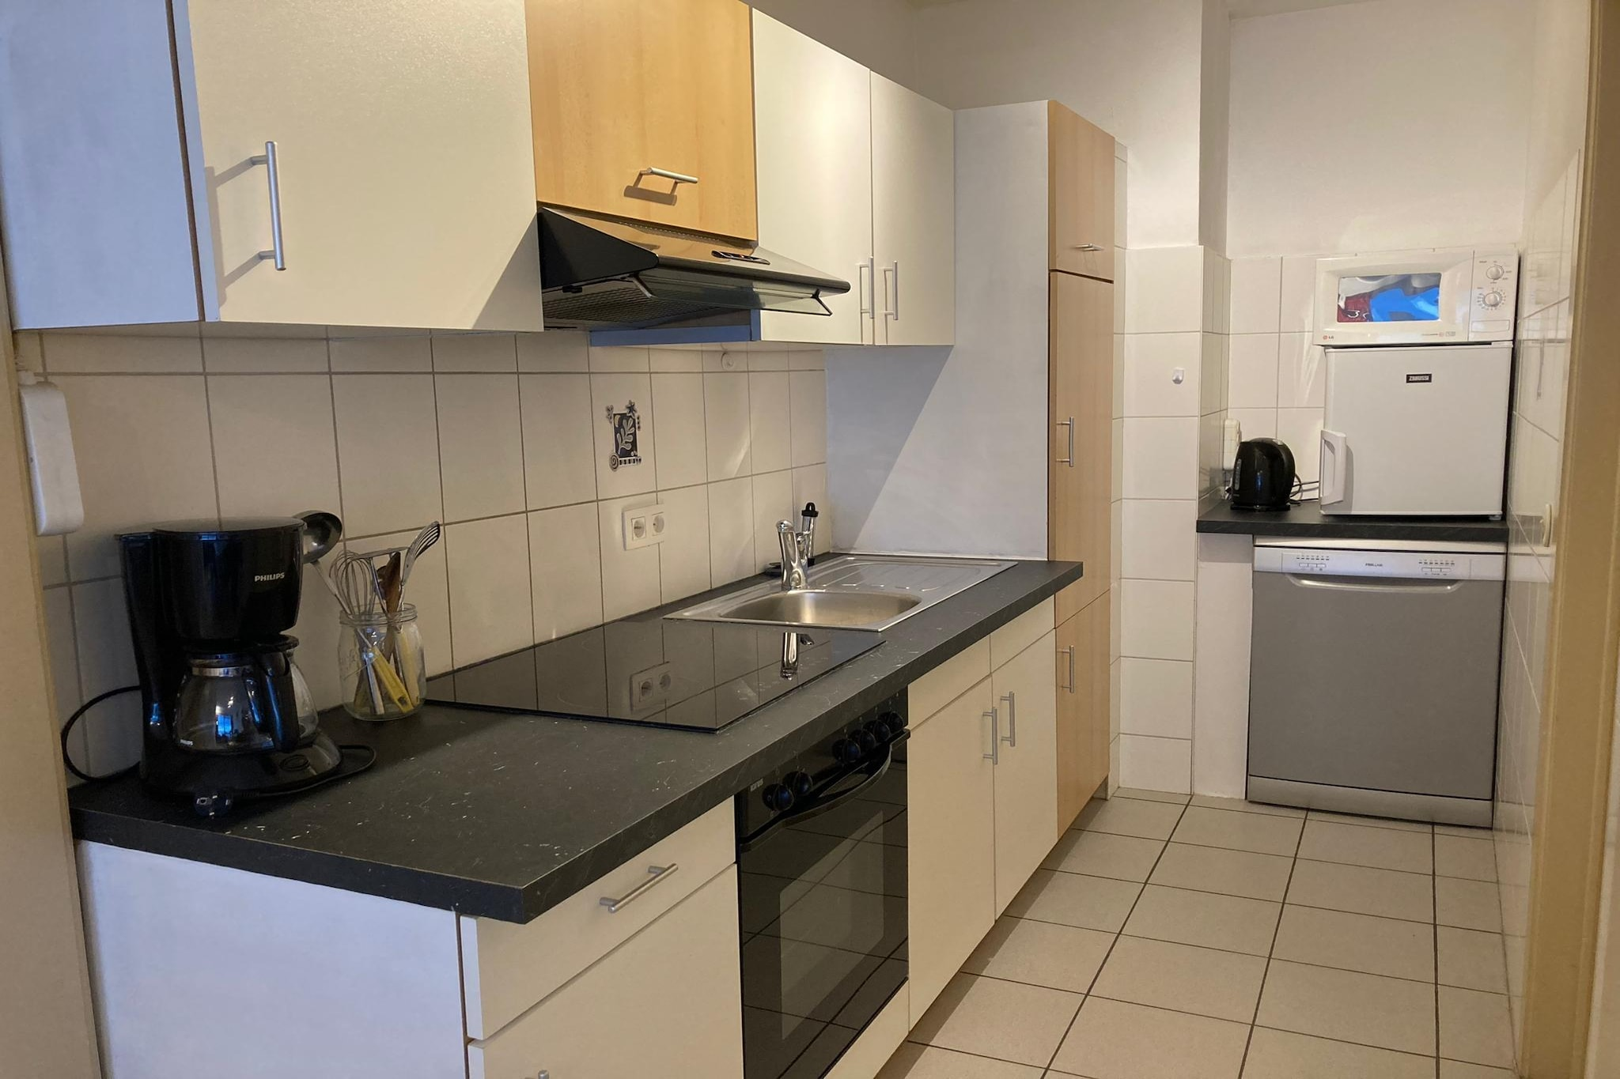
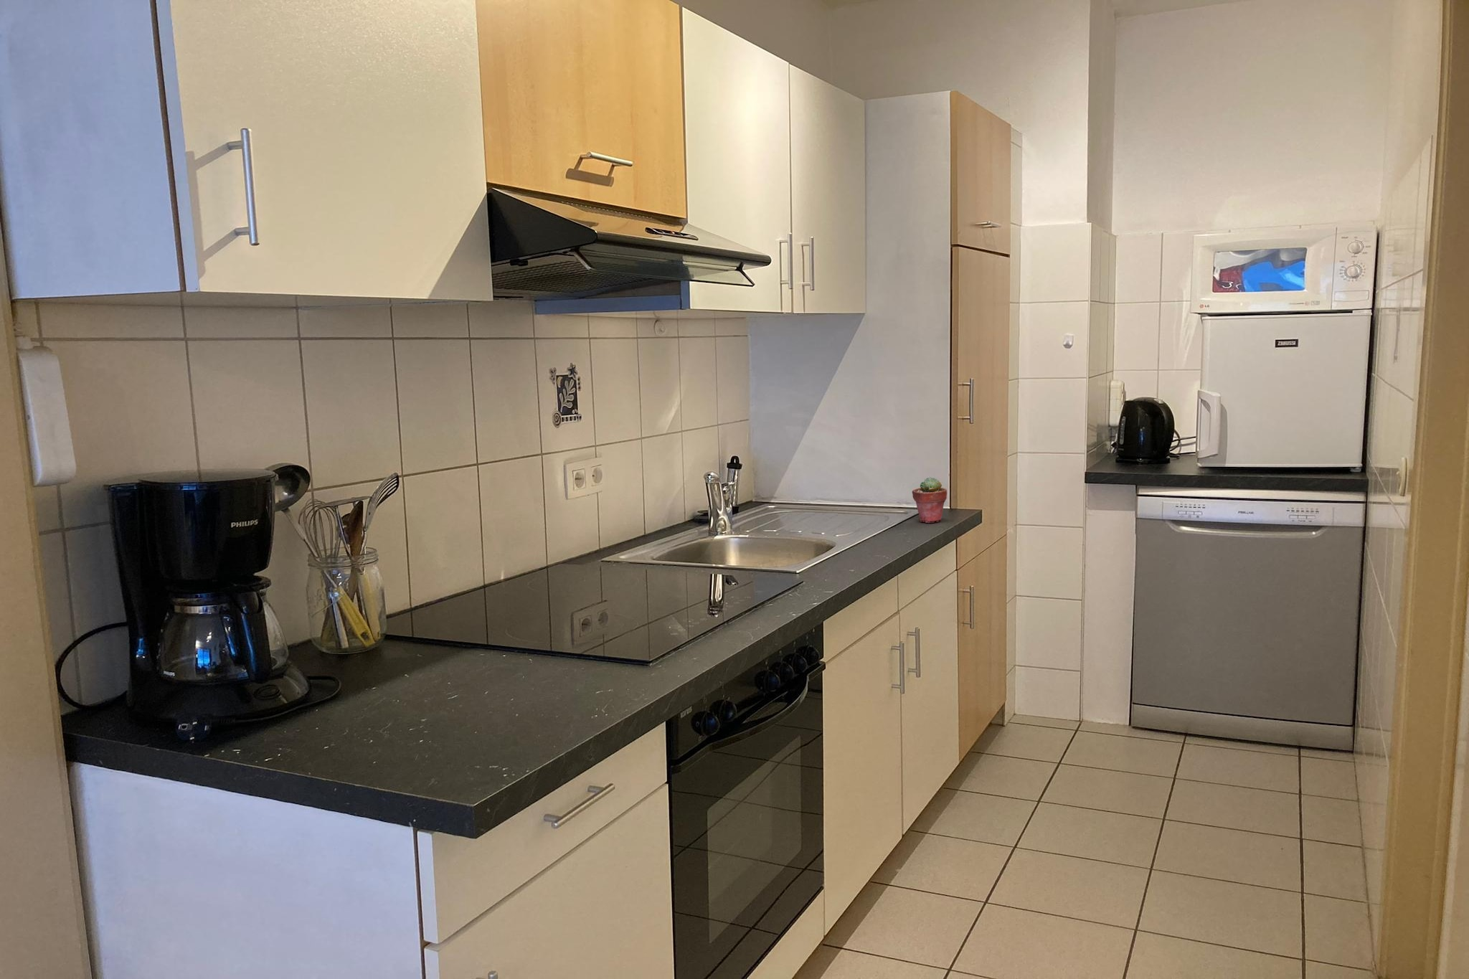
+ potted succulent [912,476,948,523]
